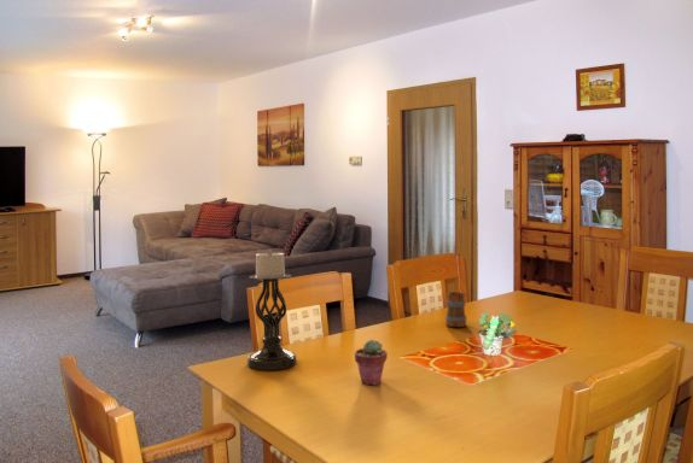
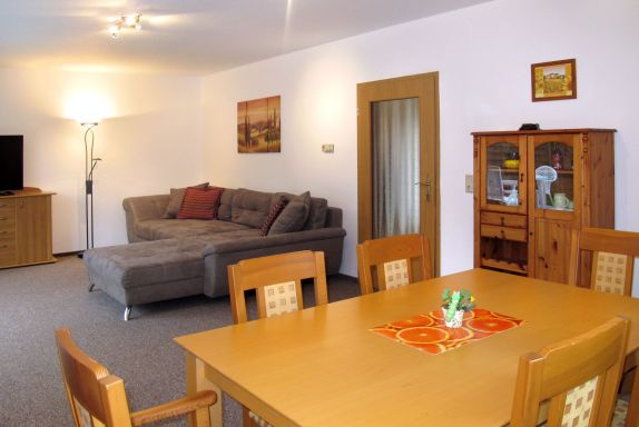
- candle holder [246,248,298,371]
- mug [444,291,468,328]
- potted succulent [354,339,389,386]
